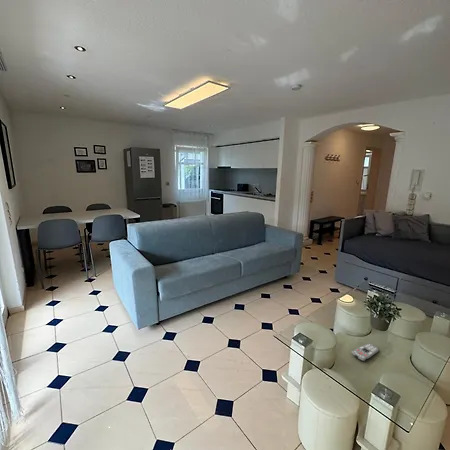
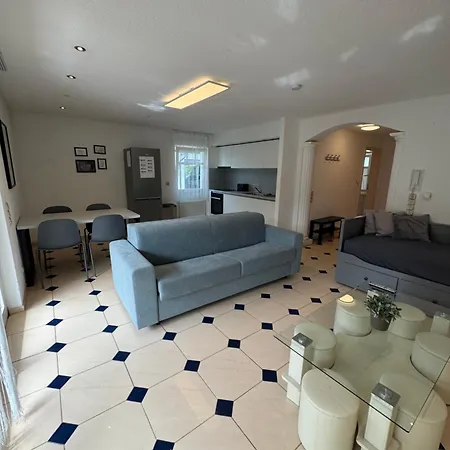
- remote control [351,342,379,362]
